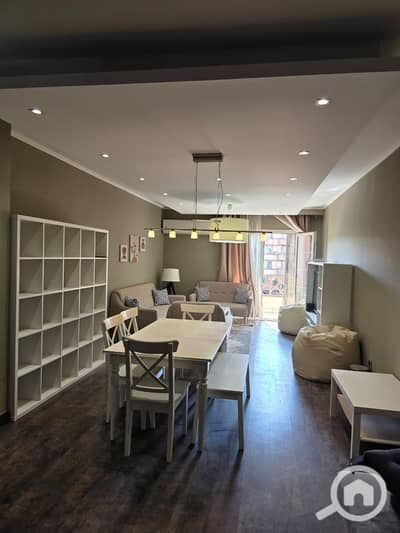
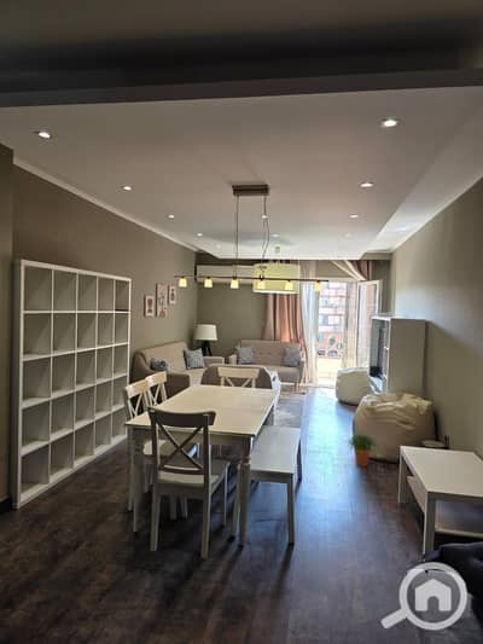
+ potted plant [343,433,380,468]
